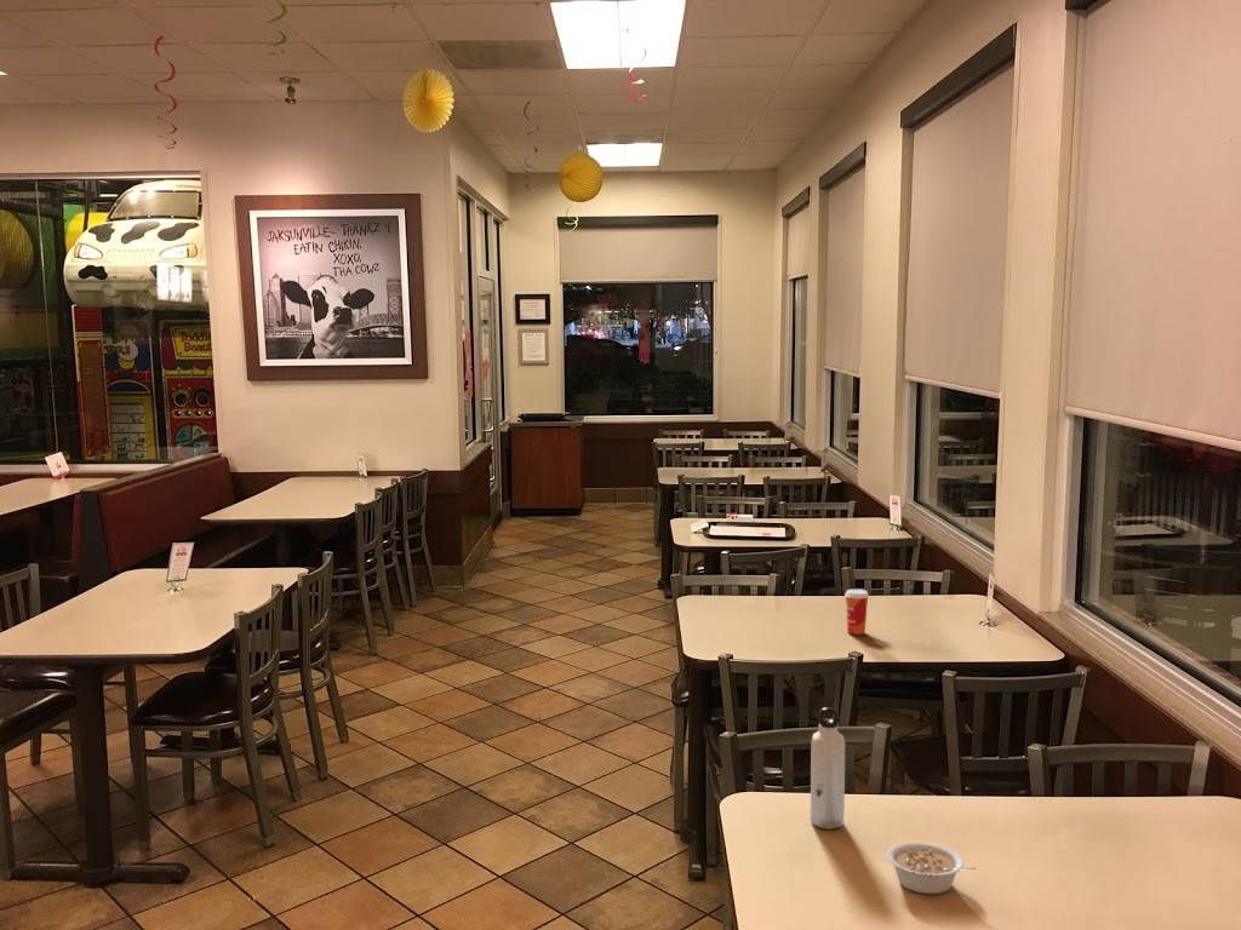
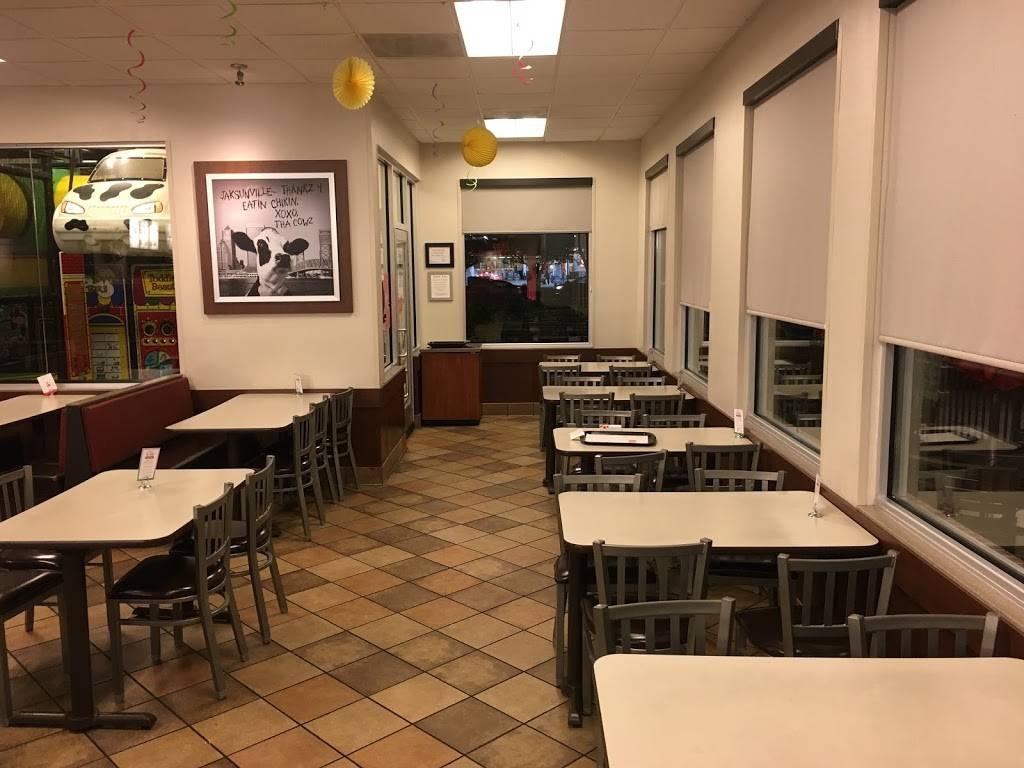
- legume [886,842,977,895]
- water bottle [810,706,846,831]
- paper cup [843,589,870,636]
